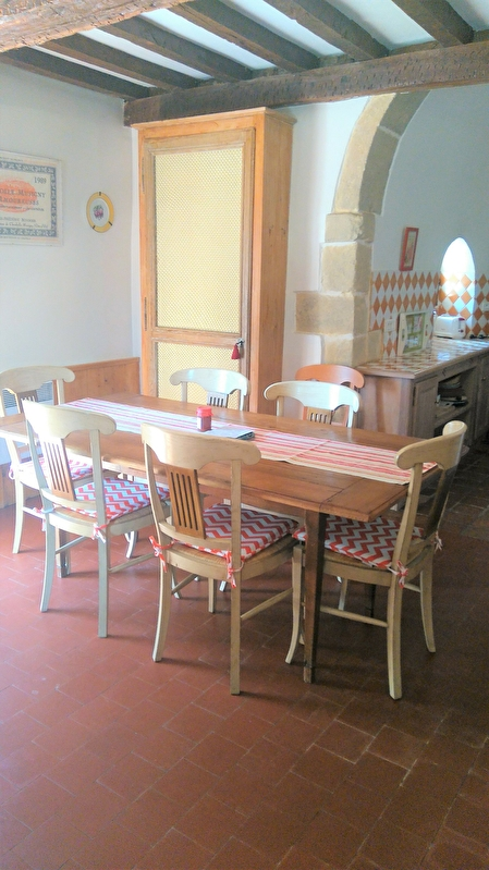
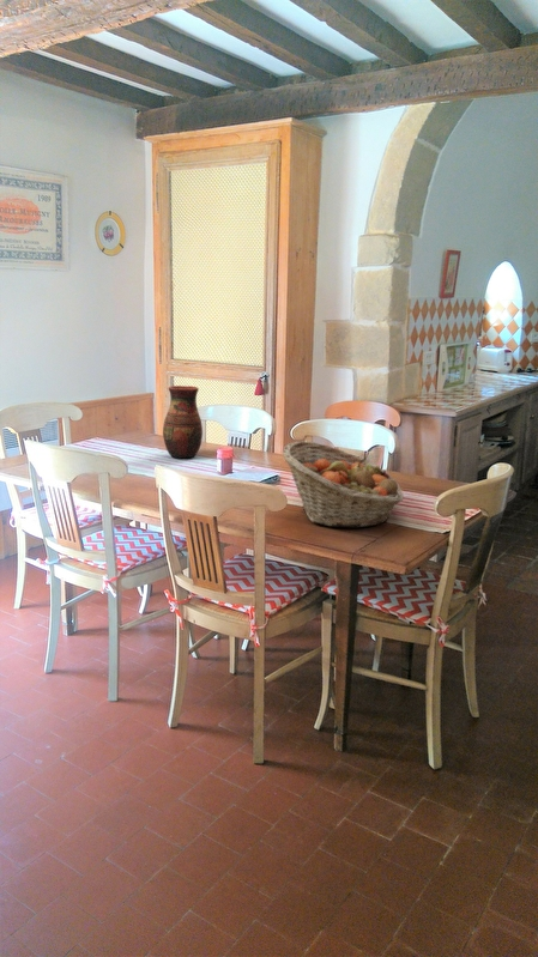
+ fruit basket [282,441,405,528]
+ vase [162,384,204,460]
